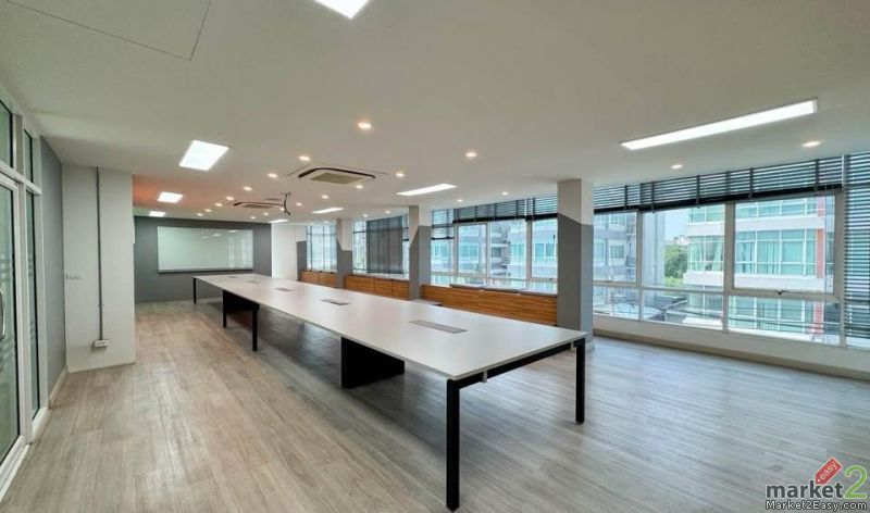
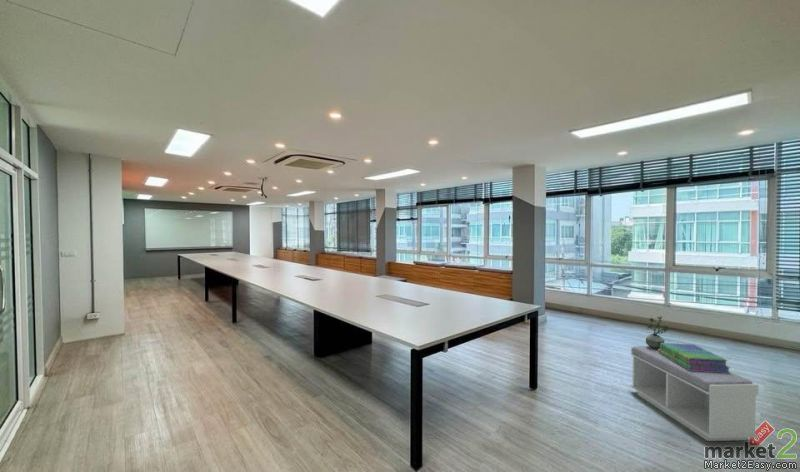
+ bench [630,345,759,442]
+ potted plant [645,315,670,349]
+ stack of books [658,342,731,373]
